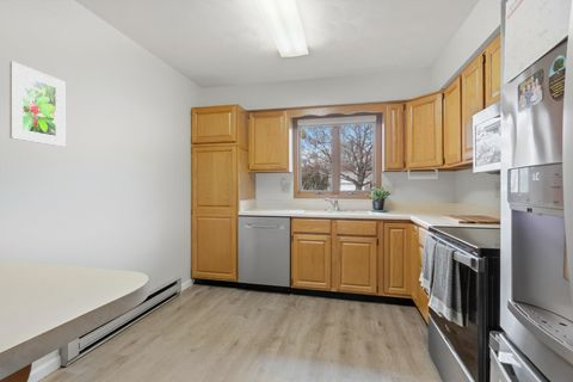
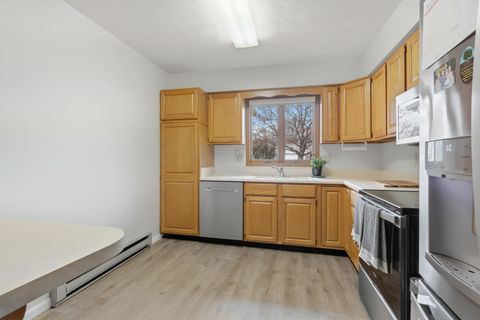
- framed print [8,60,66,148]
